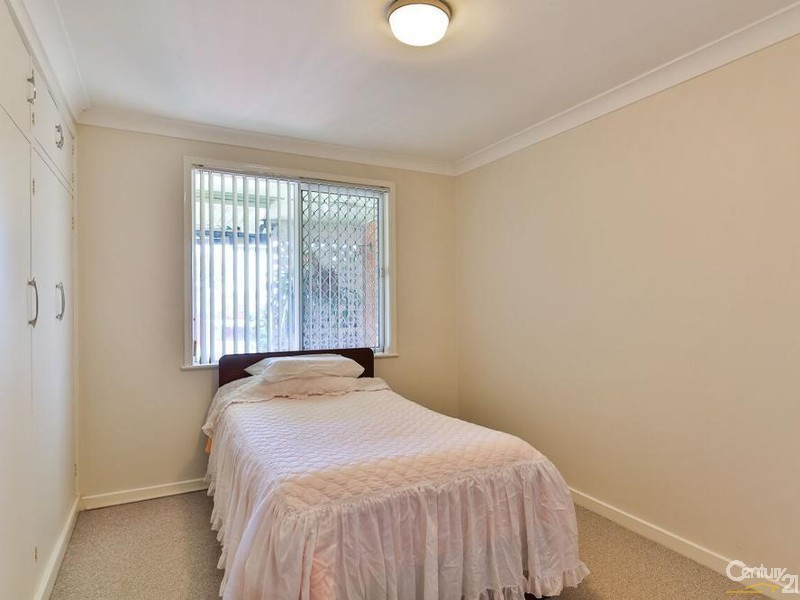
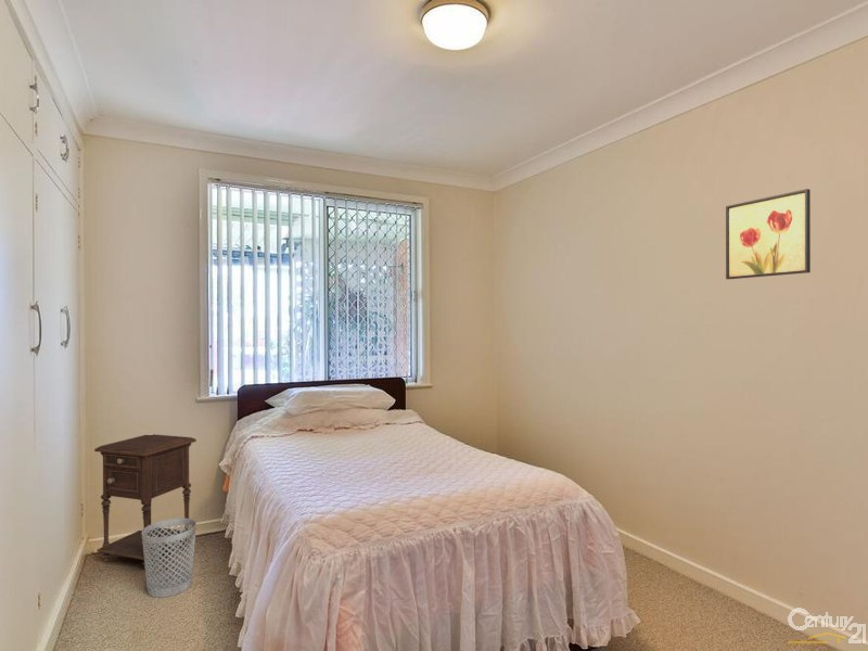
+ wastebasket [142,518,197,598]
+ nightstand [93,433,197,571]
+ wall art [725,188,812,280]
